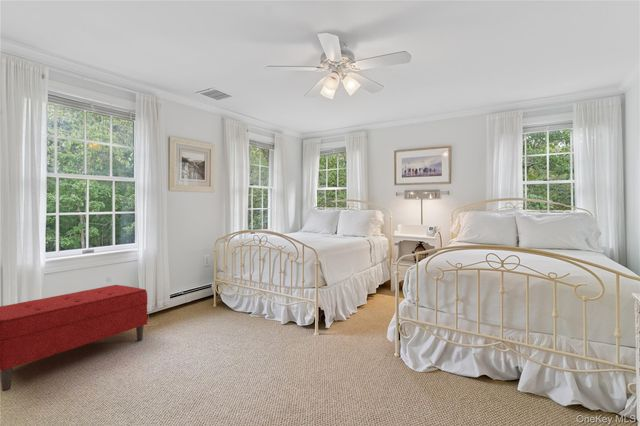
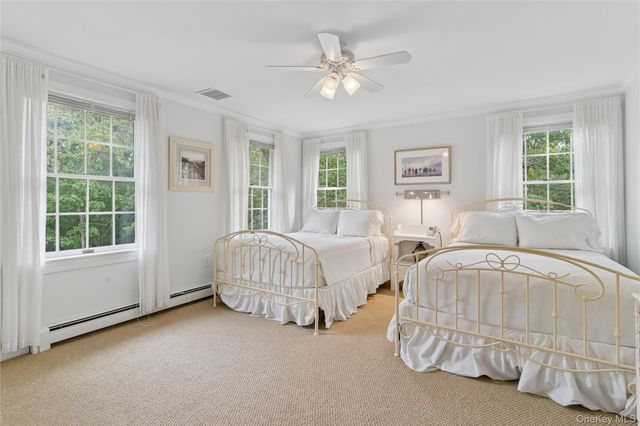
- bench [0,284,148,392]
